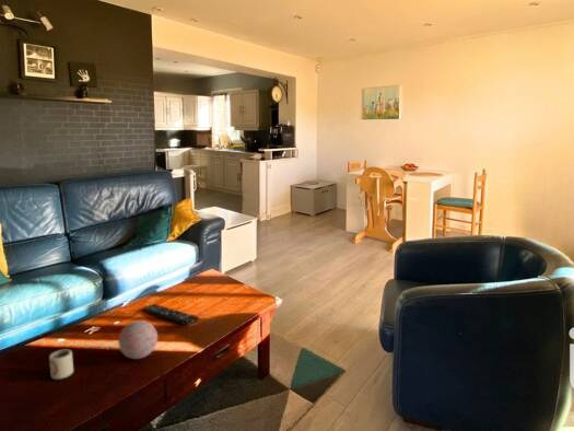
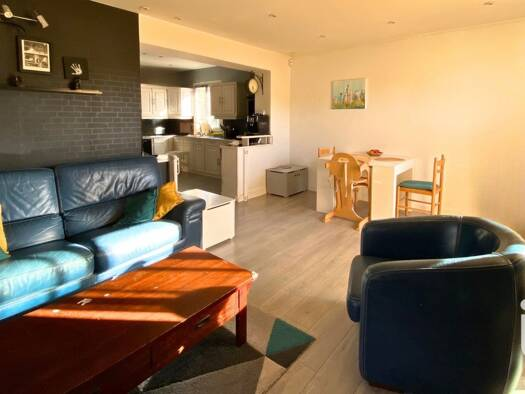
- remote control [141,303,199,326]
- cup [48,348,74,381]
- decorative orb [117,319,159,360]
